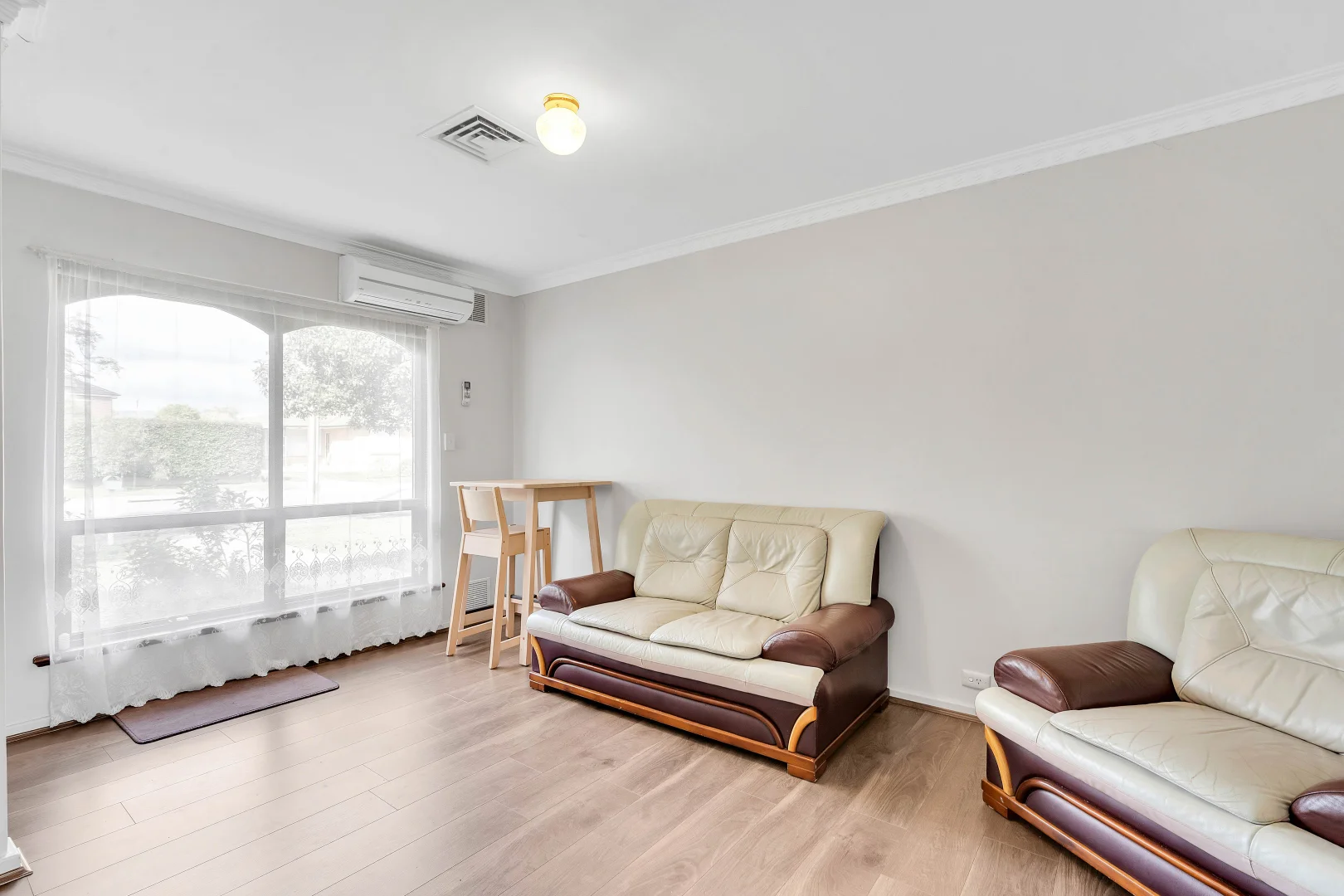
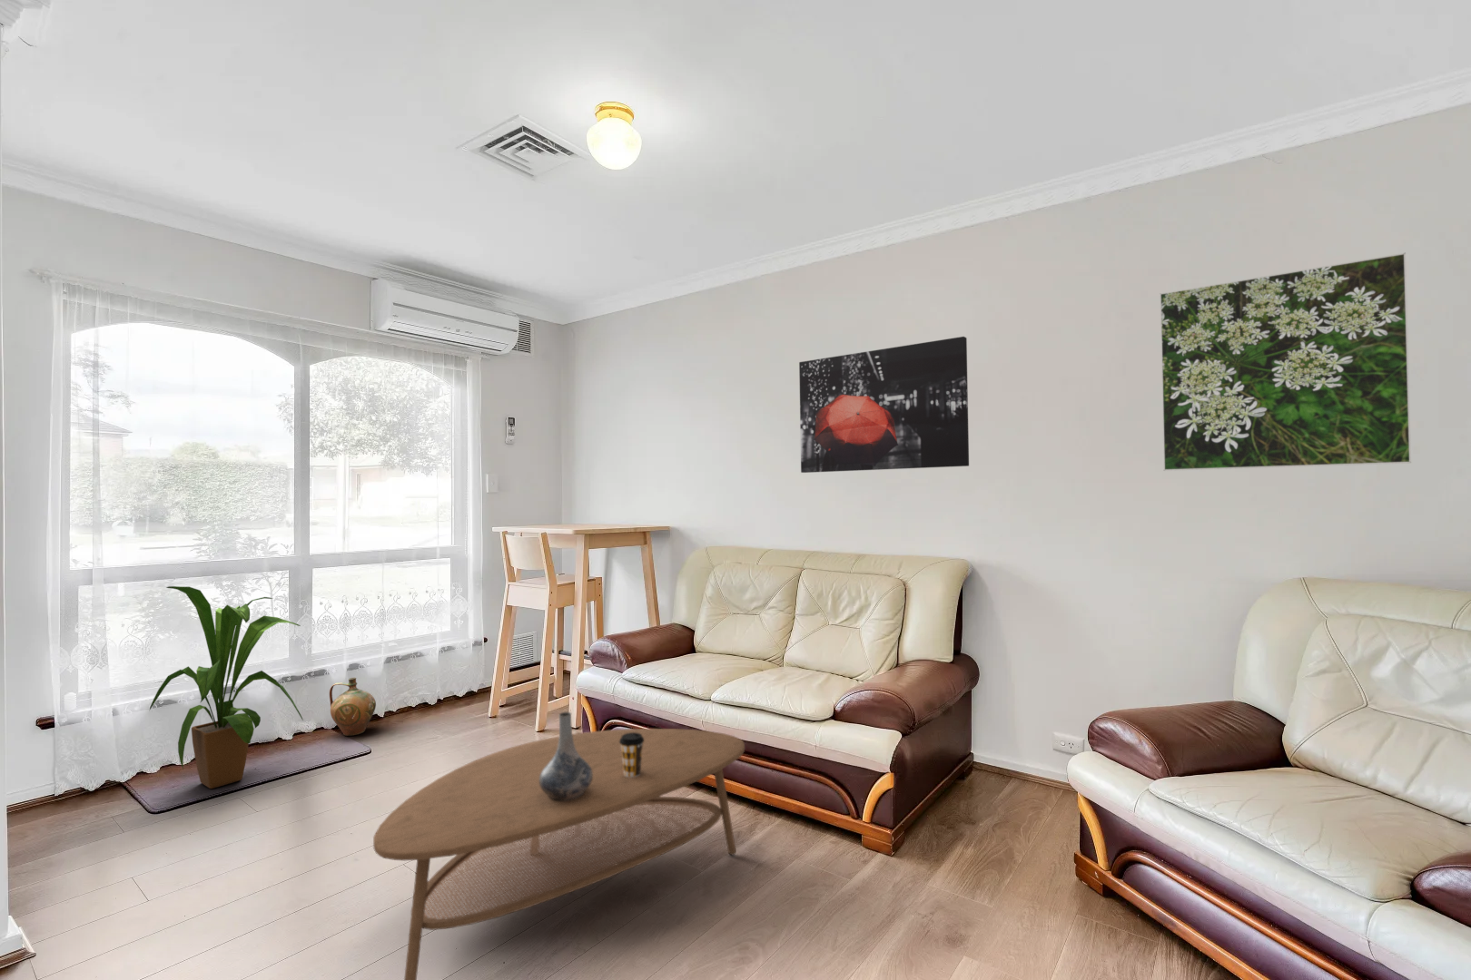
+ coffee cup [619,733,644,778]
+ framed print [1159,253,1412,471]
+ ceramic jug [328,677,377,737]
+ decorative vase [540,711,593,802]
+ wall art [798,336,970,474]
+ house plant [149,585,304,790]
+ coffee table [372,727,745,980]
